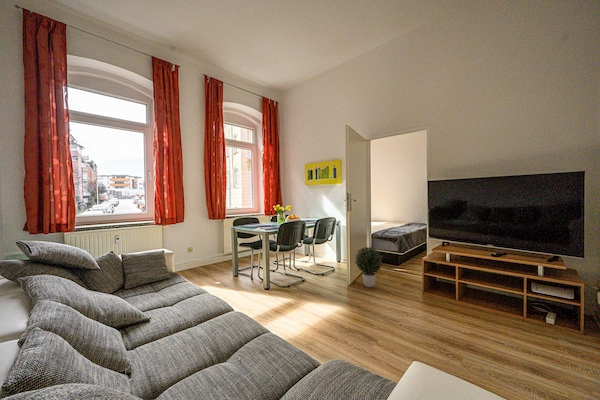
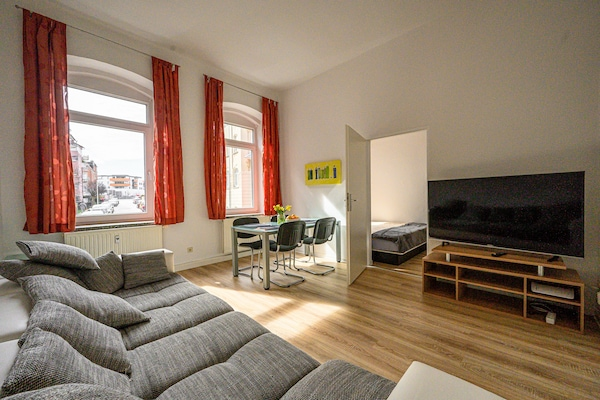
- potted plant [354,246,384,288]
